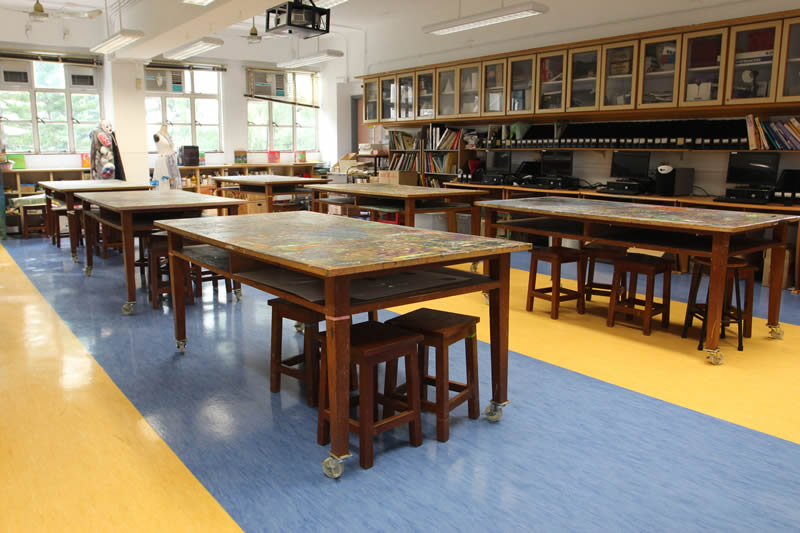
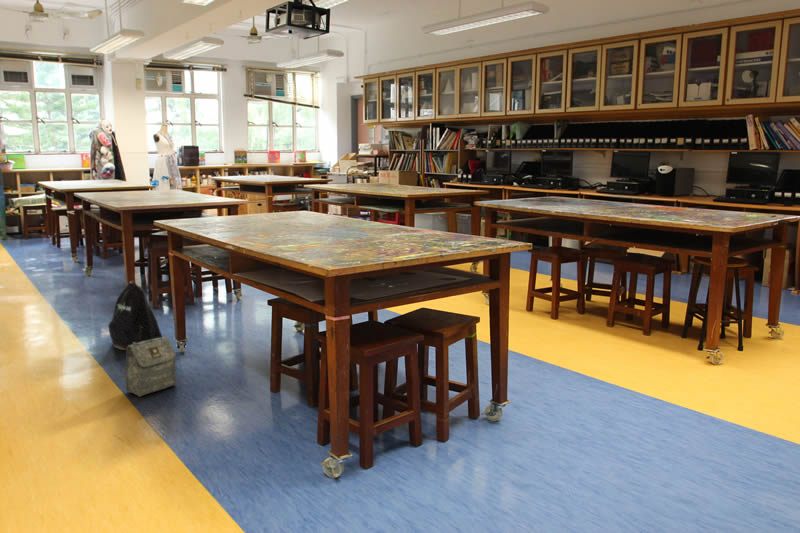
+ bag [124,336,178,398]
+ backpack [107,280,163,351]
